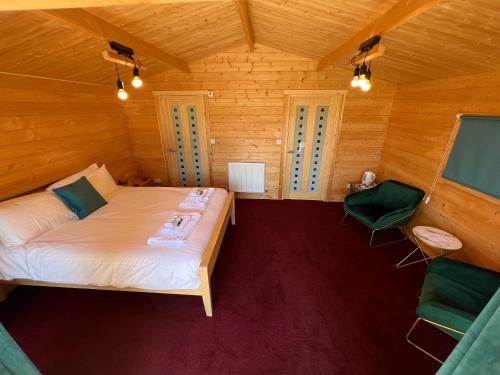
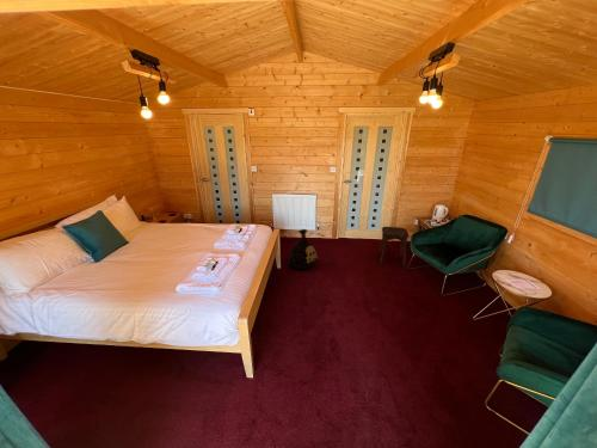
+ stool [377,226,410,269]
+ bag [287,228,319,270]
